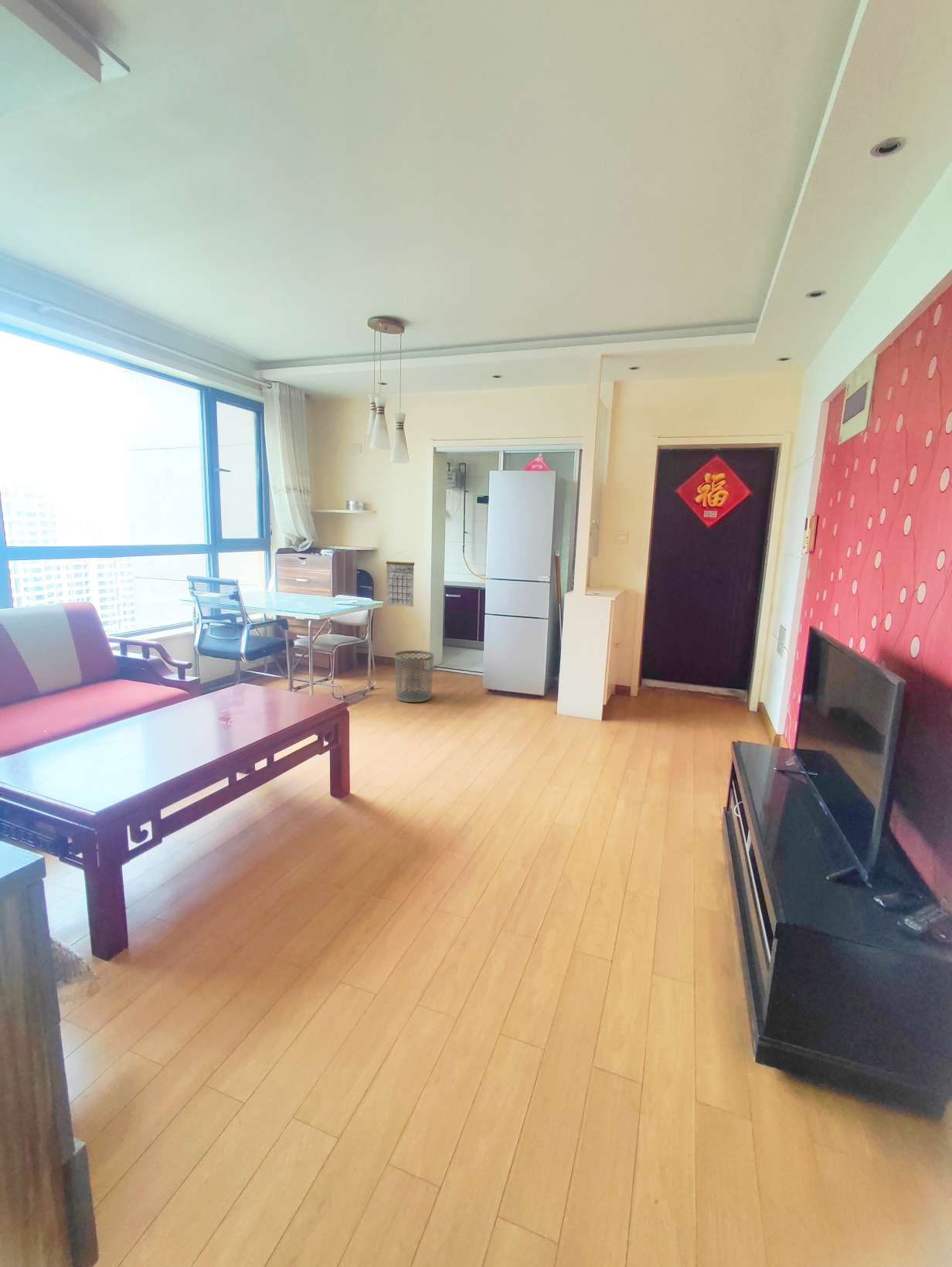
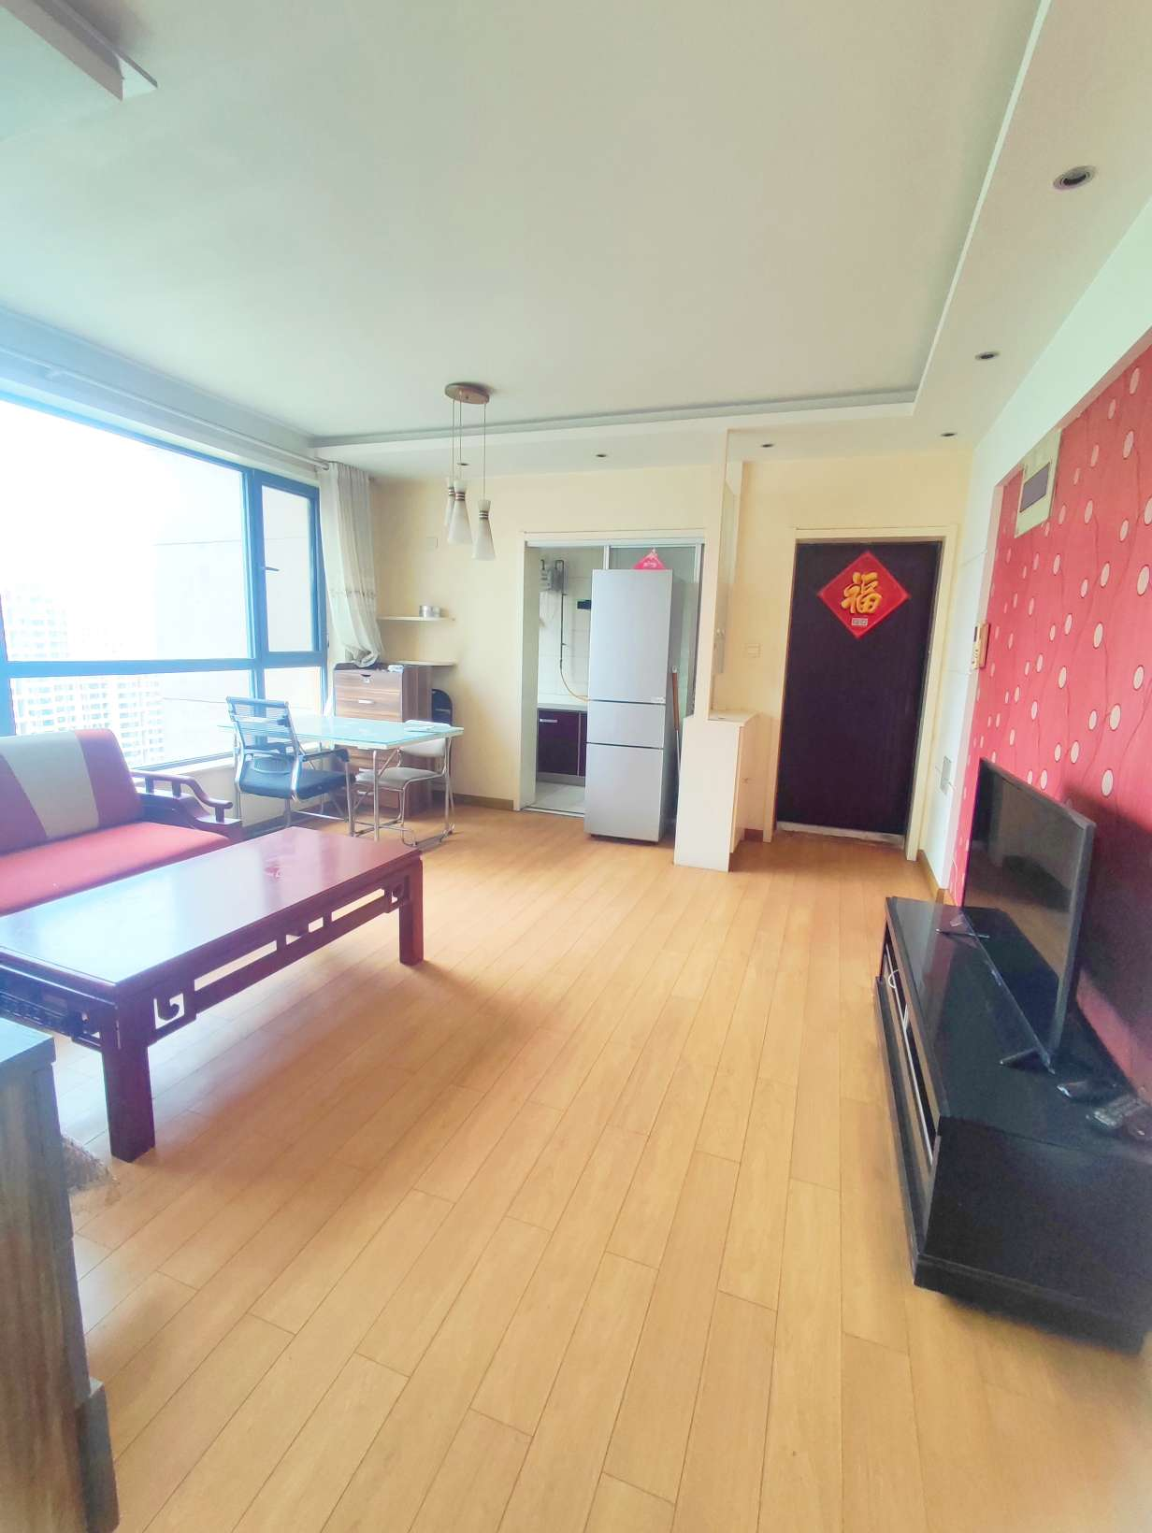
- calendar [386,552,415,607]
- waste bin [394,650,434,703]
